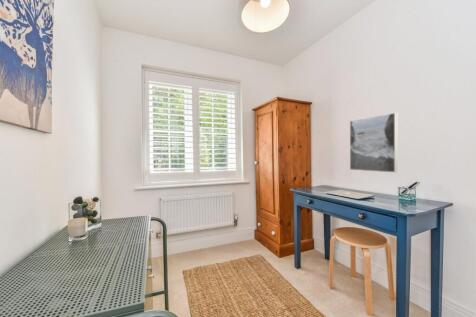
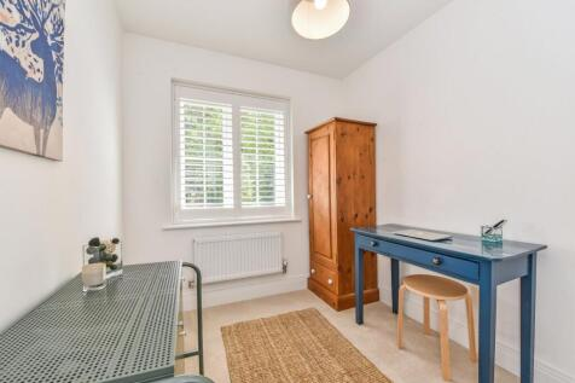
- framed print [349,112,398,174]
